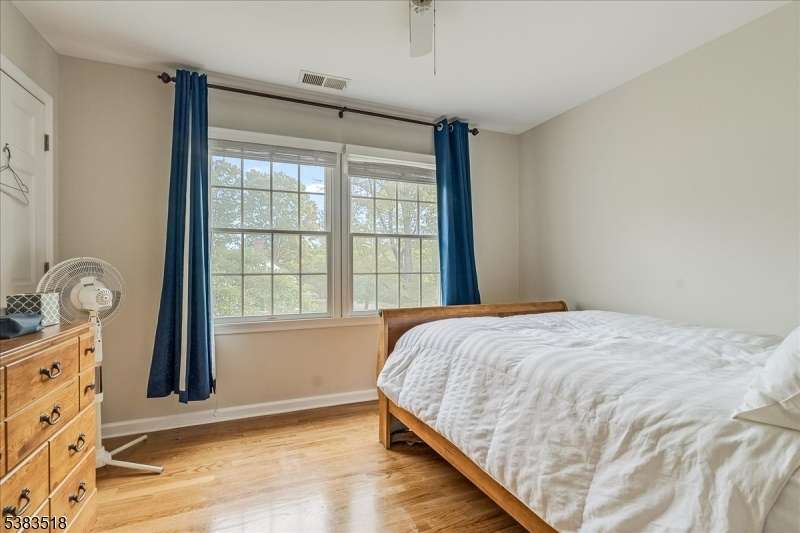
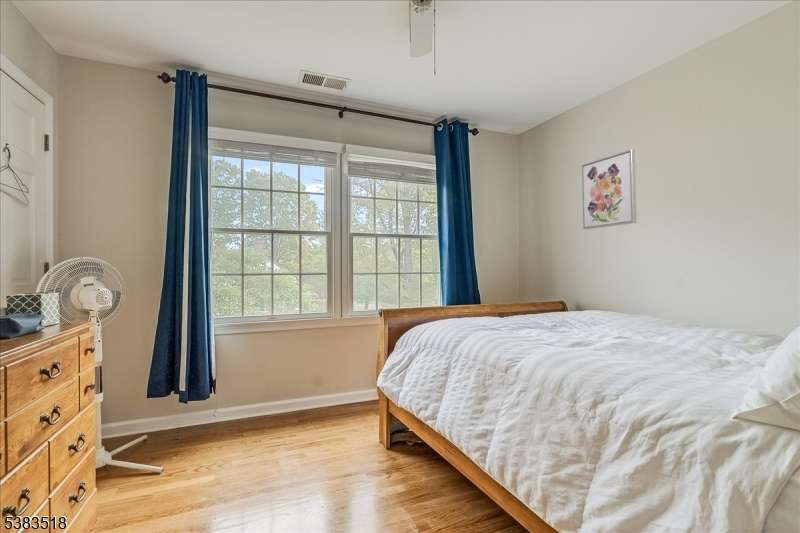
+ wall art [581,148,638,230]
